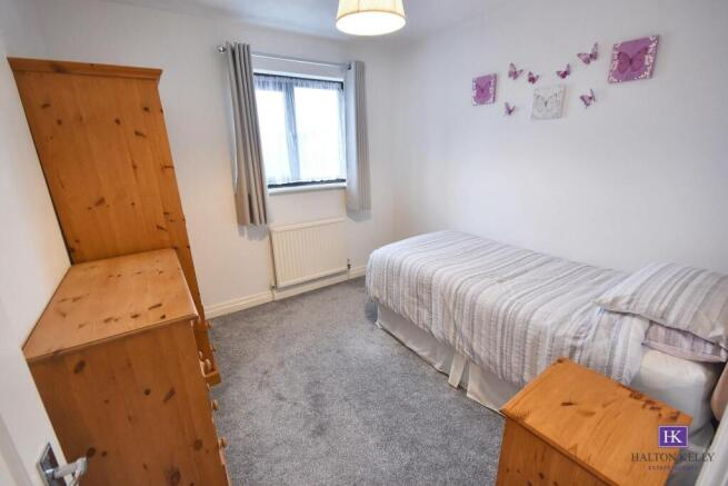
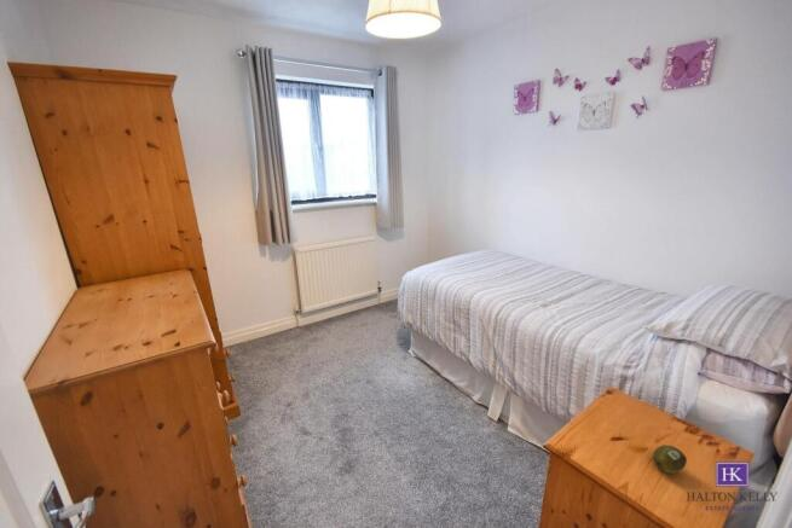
+ fruit [651,443,688,475]
